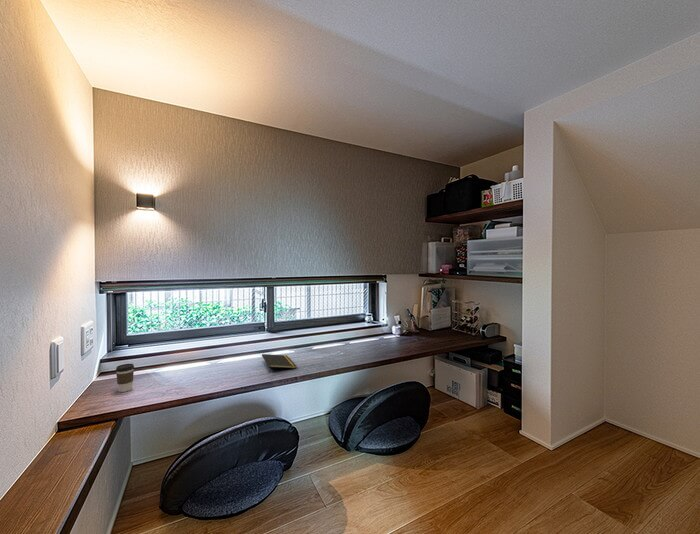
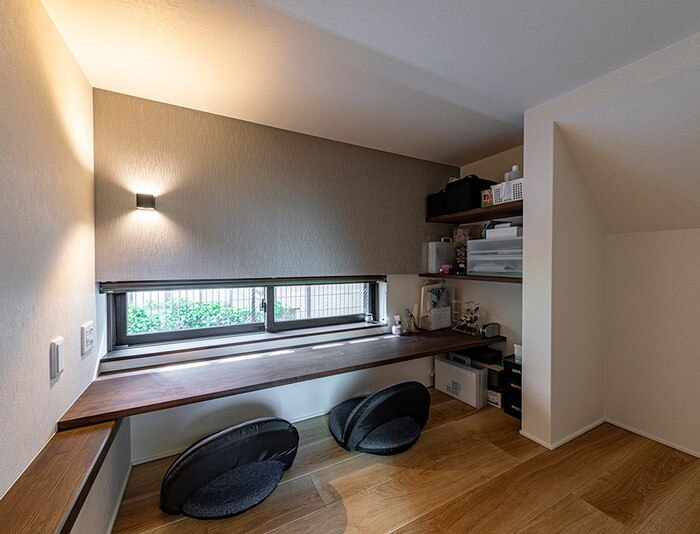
- notepad [261,353,297,374]
- coffee cup [115,363,135,393]
